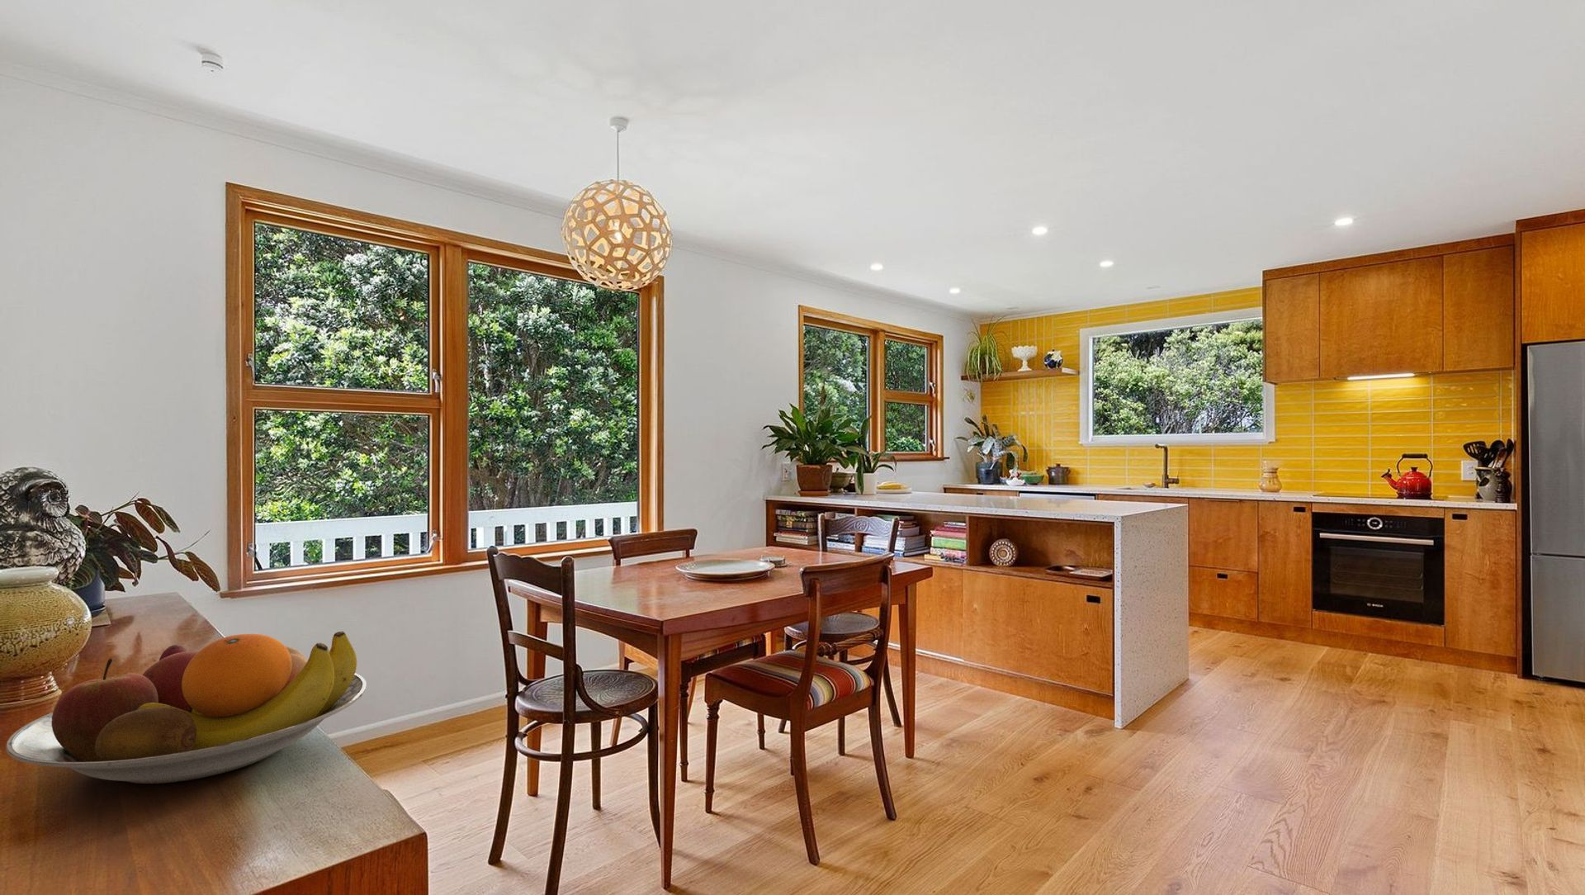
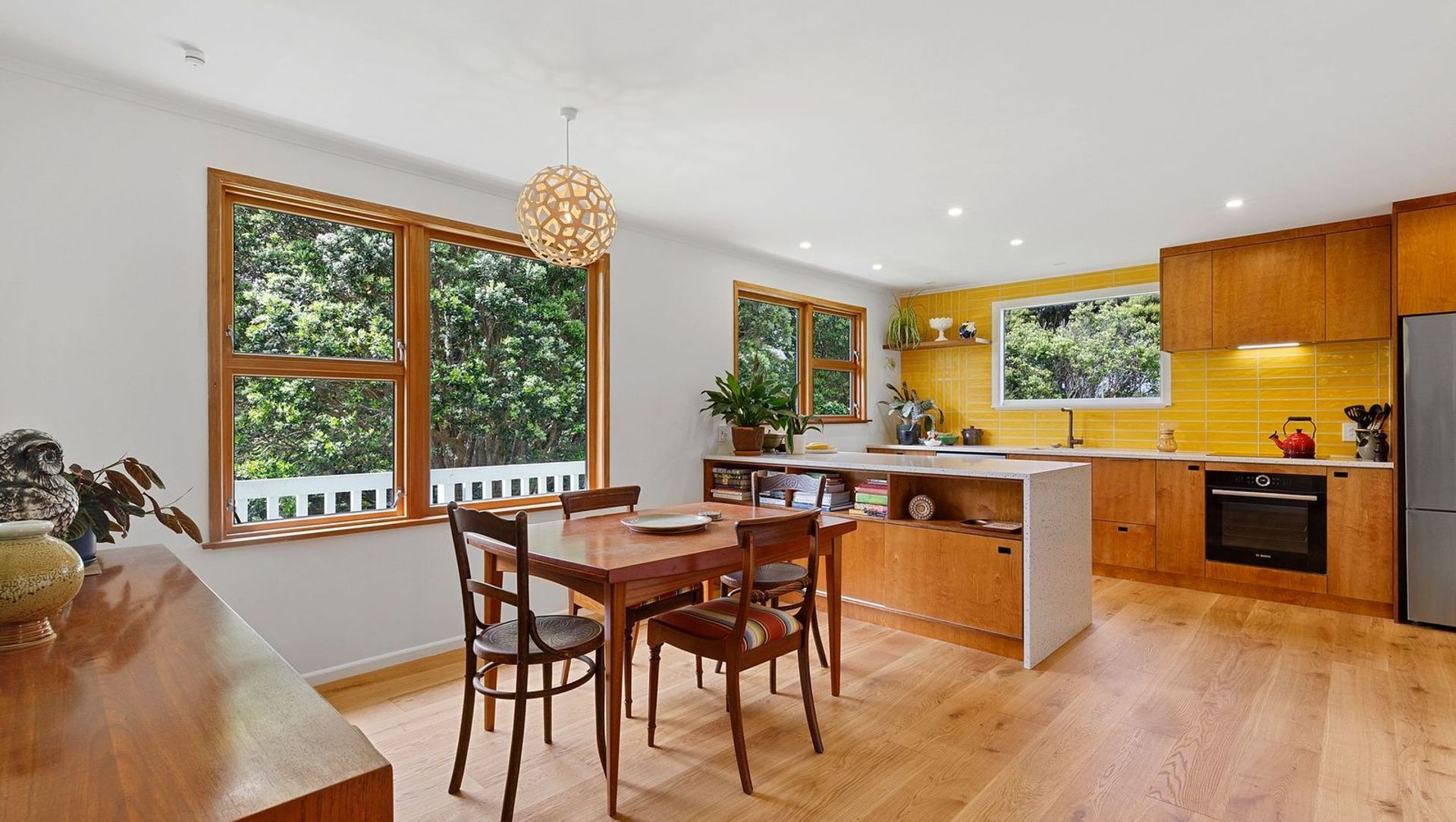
- fruit bowl [5,630,367,784]
